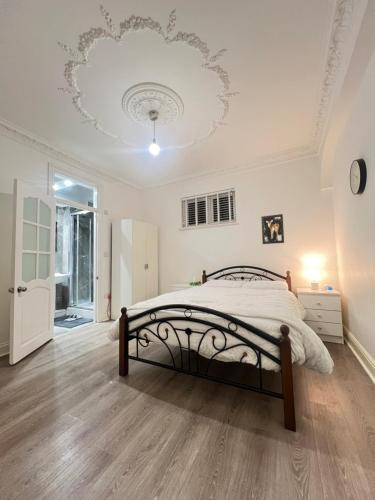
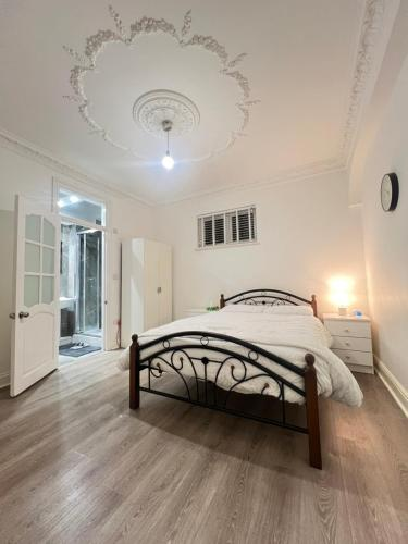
- wall art [260,213,285,245]
